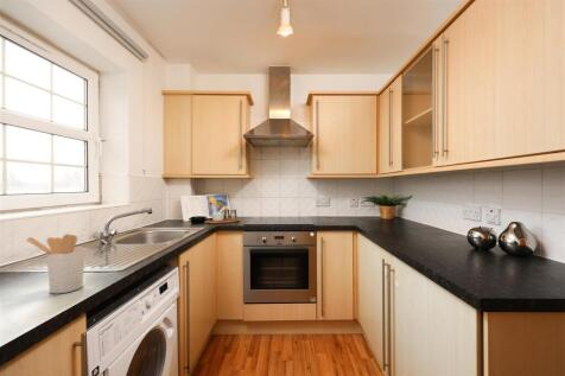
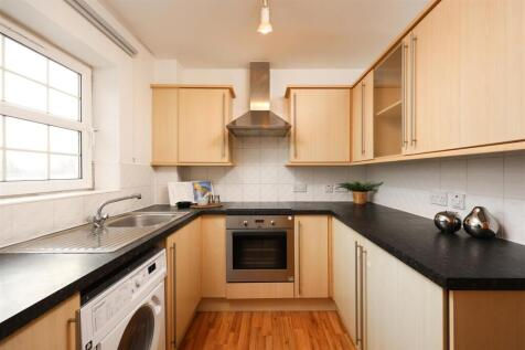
- utensil holder [25,232,87,294]
